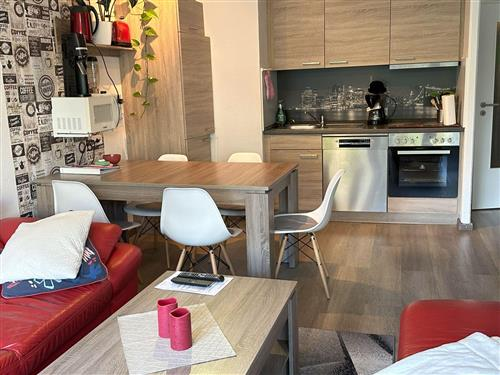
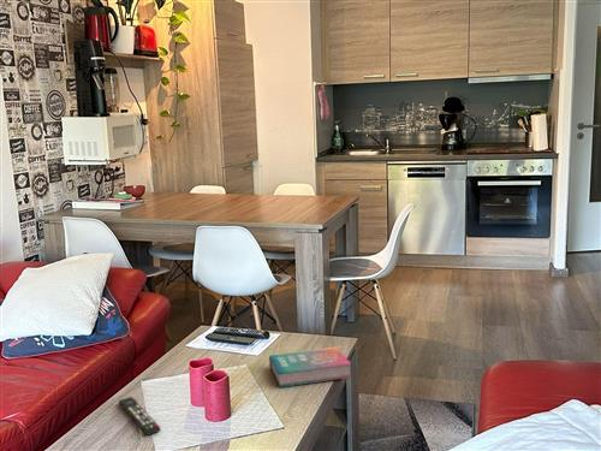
+ remote control [118,396,161,437]
+ book [268,346,352,388]
